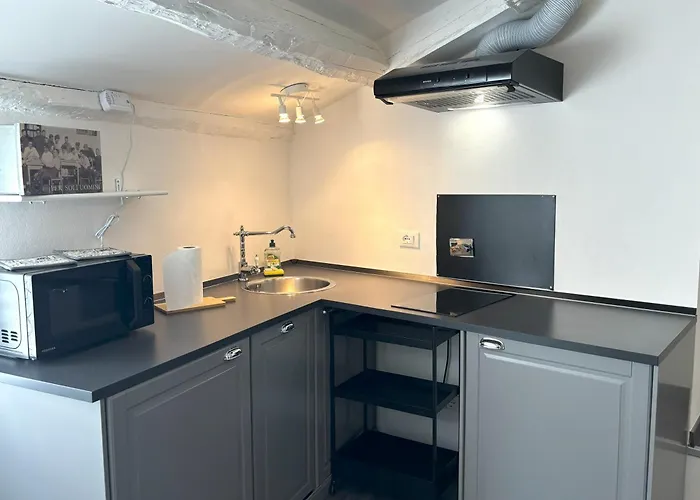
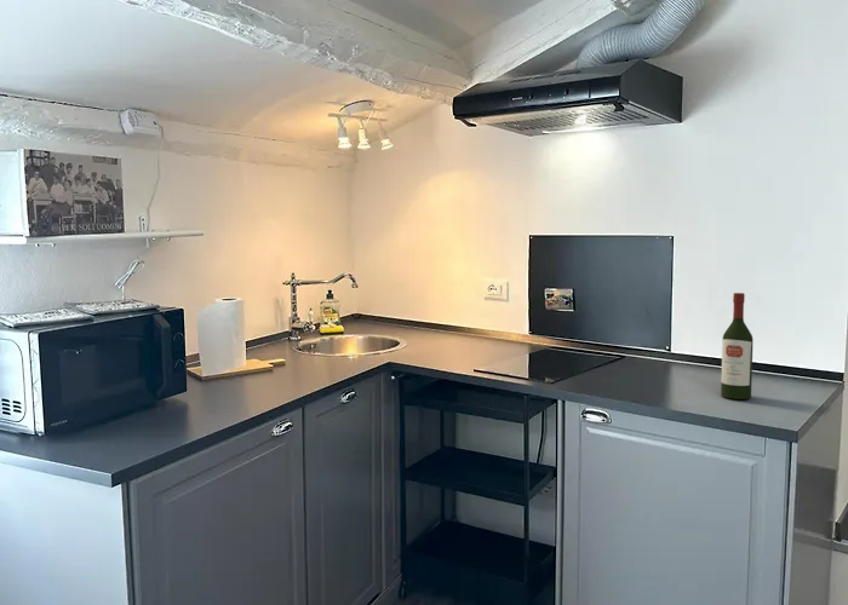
+ wine bottle [720,292,754,401]
